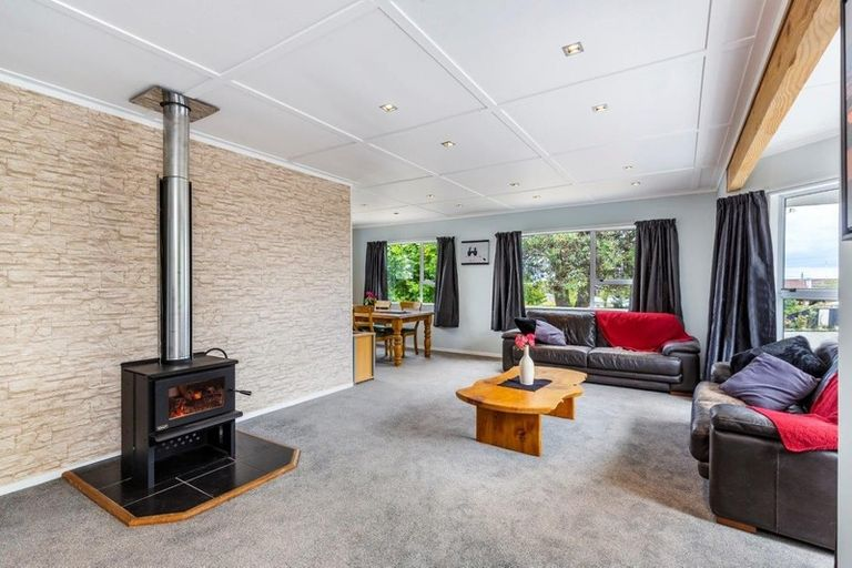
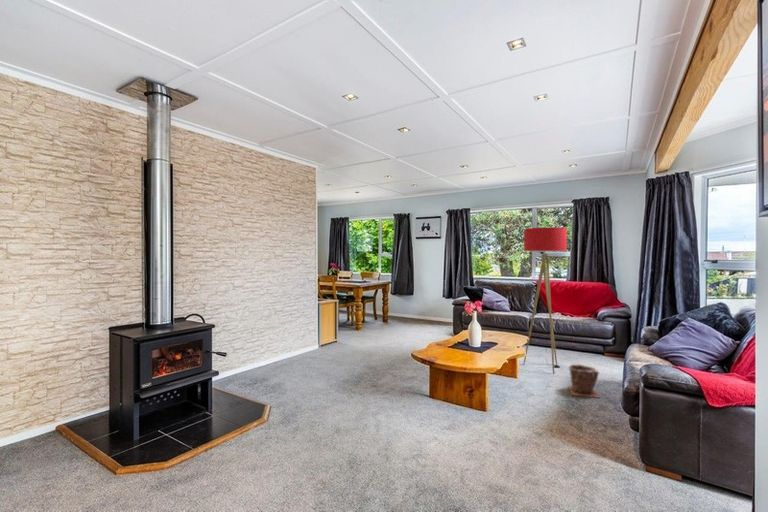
+ floor lamp [522,226,568,375]
+ plant pot [567,363,601,399]
